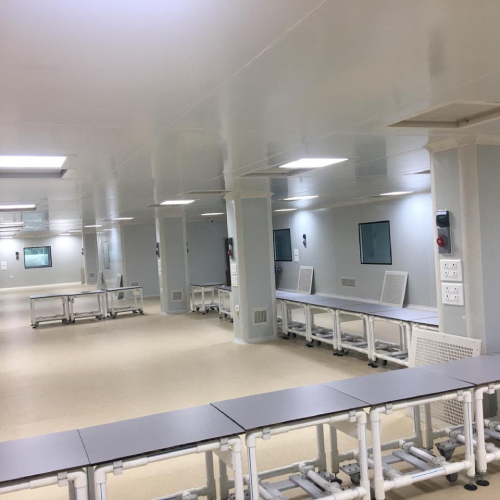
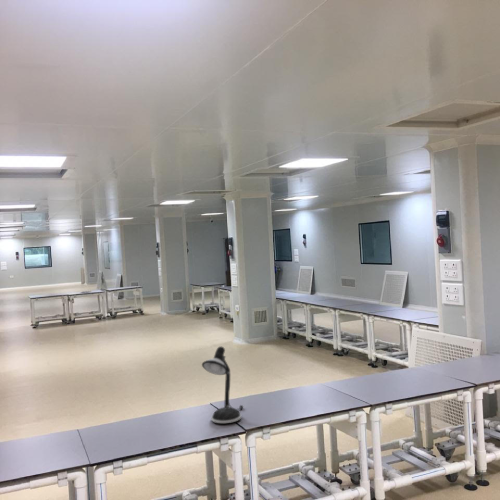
+ desk lamp [201,345,245,424]
